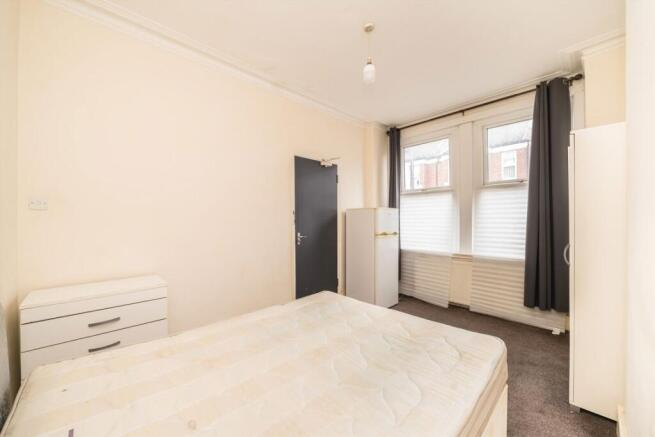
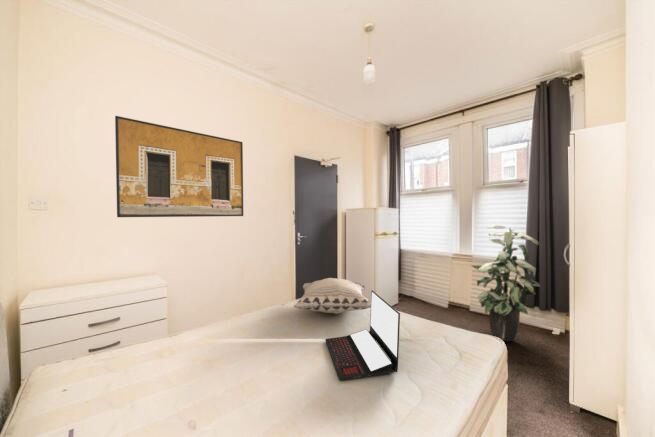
+ decorative pillow [293,277,371,315]
+ laptop [325,289,401,381]
+ indoor plant [470,224,542,342]
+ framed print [114,115,244,218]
